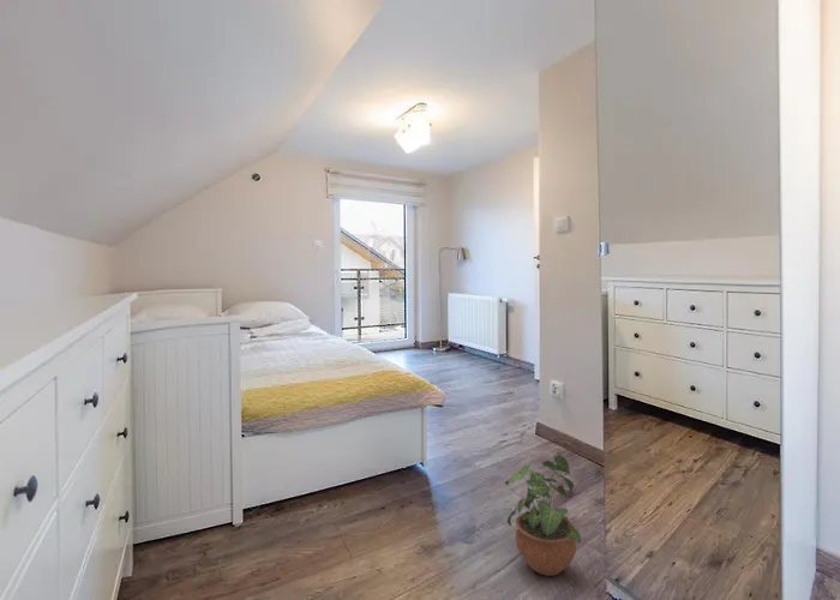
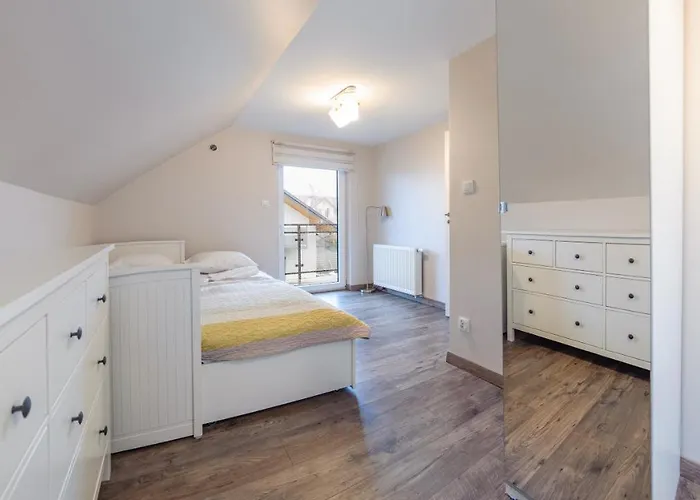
- potted plant [504,454,582,577]
